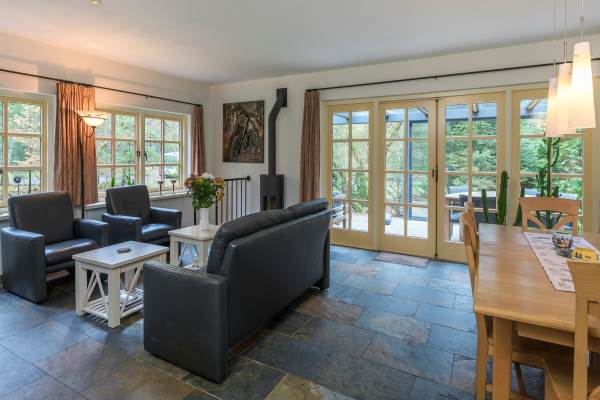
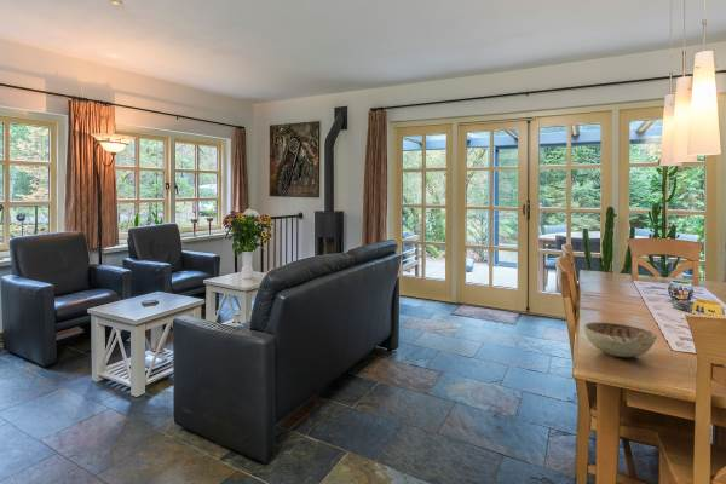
+ decorative bowl [583,321,658,358]
